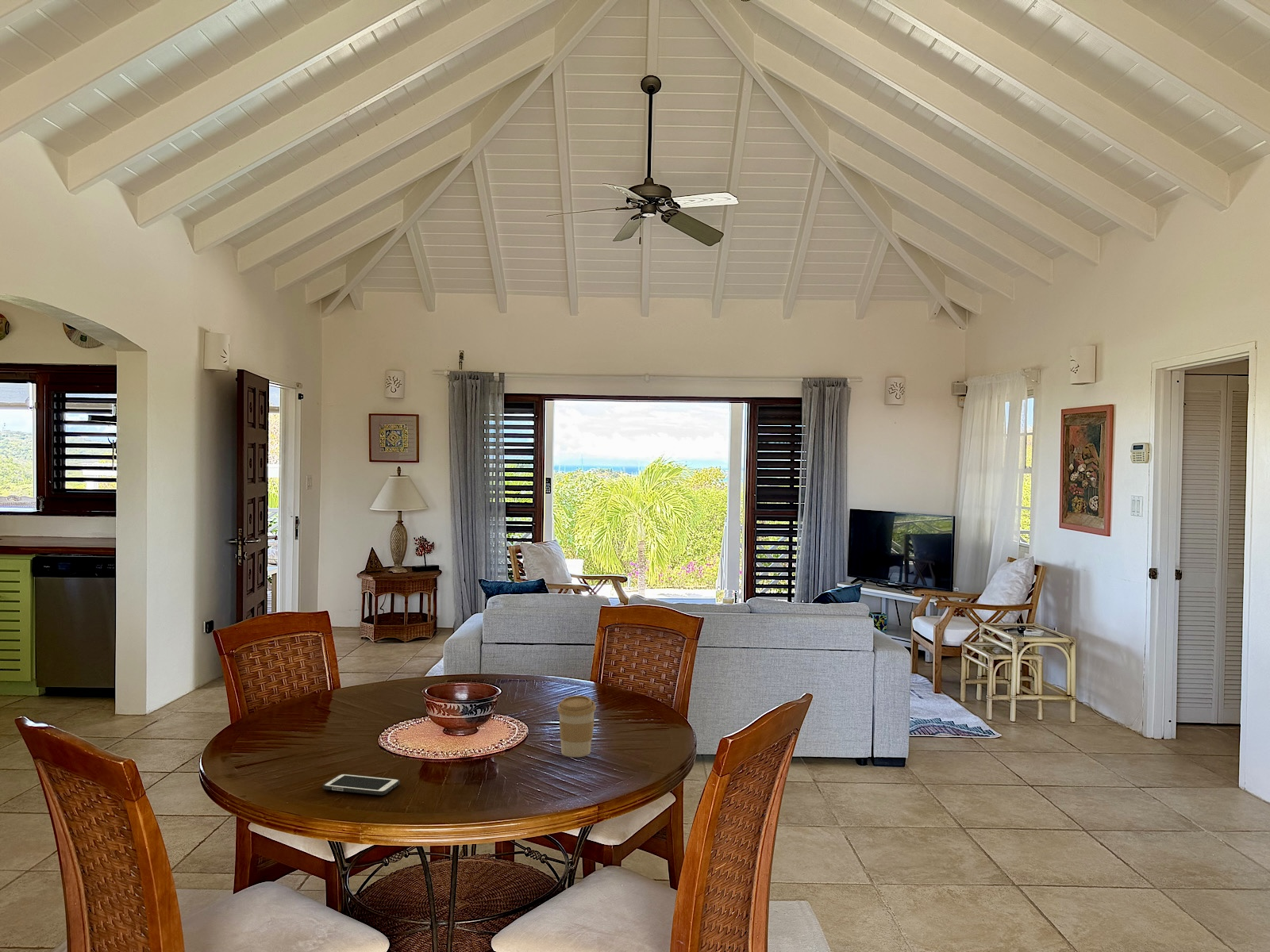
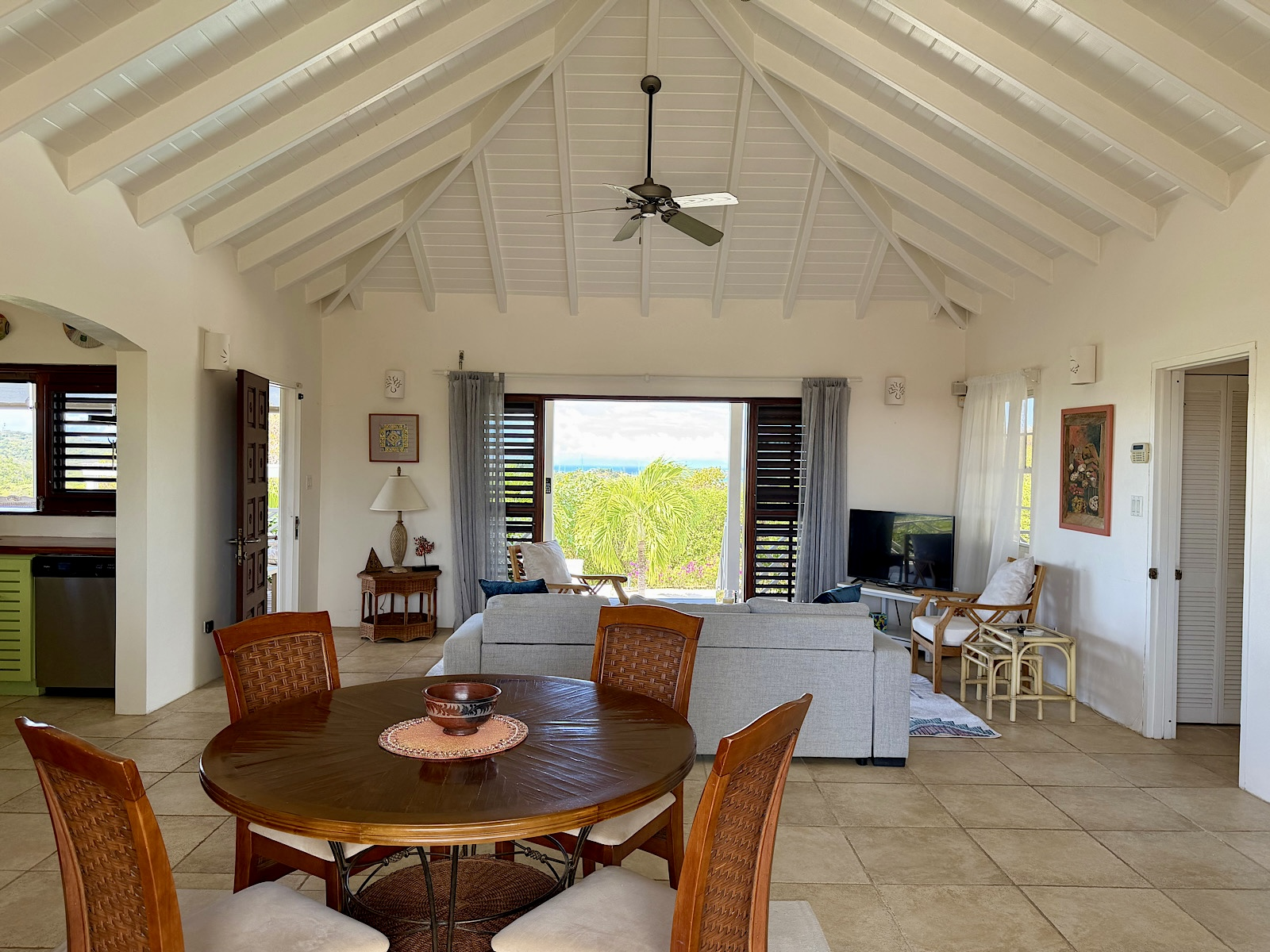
- coffee cup [556,695,597,758]
- cell phone [322,773,401,796]
